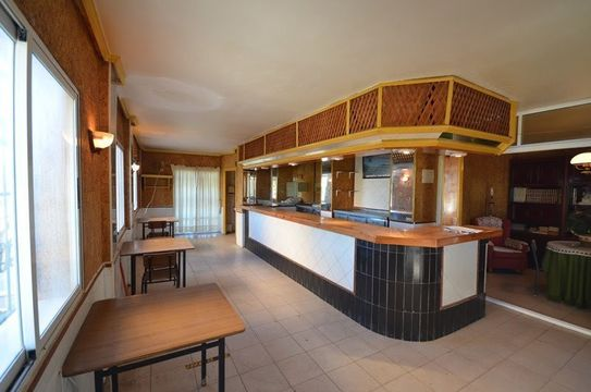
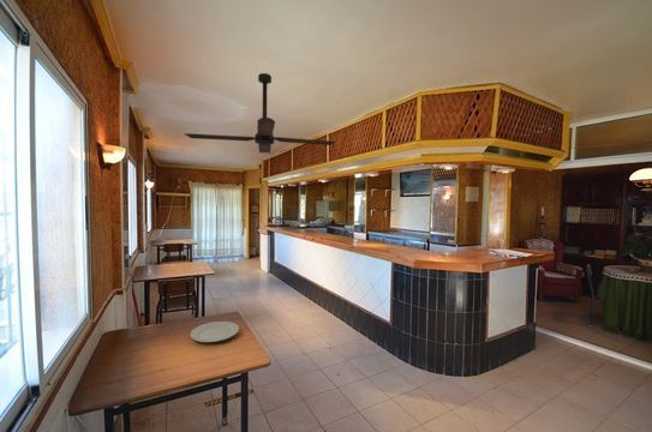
+ ceiling fan [184,72,337,155]
+ chinaware [190,320,240,343]
